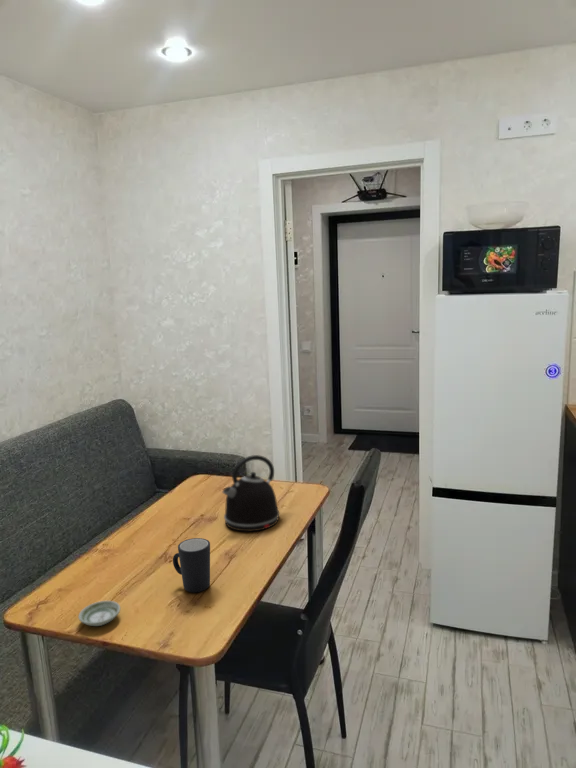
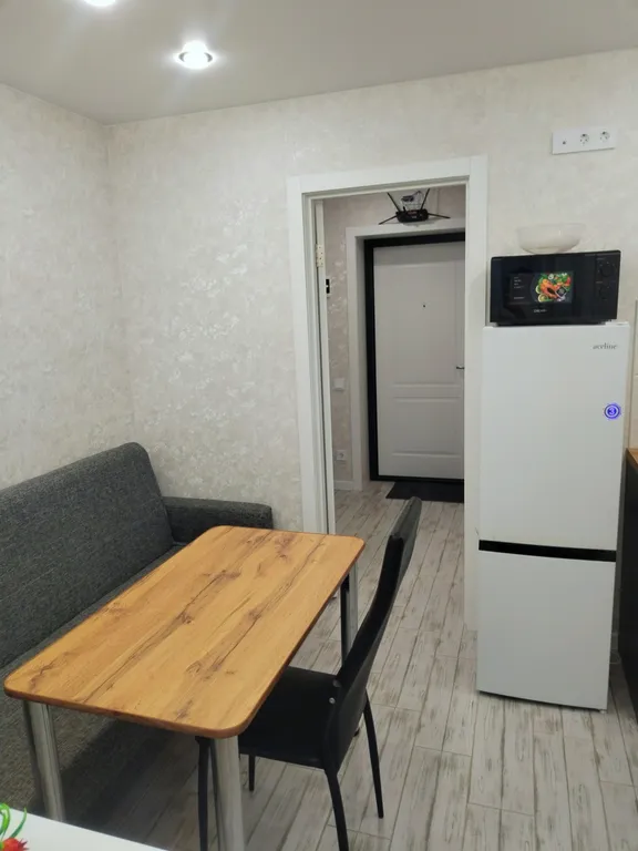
- kettle [222,454,280,532]
- saucer [77,600,121,627]
- mug [172,537,211,593]
